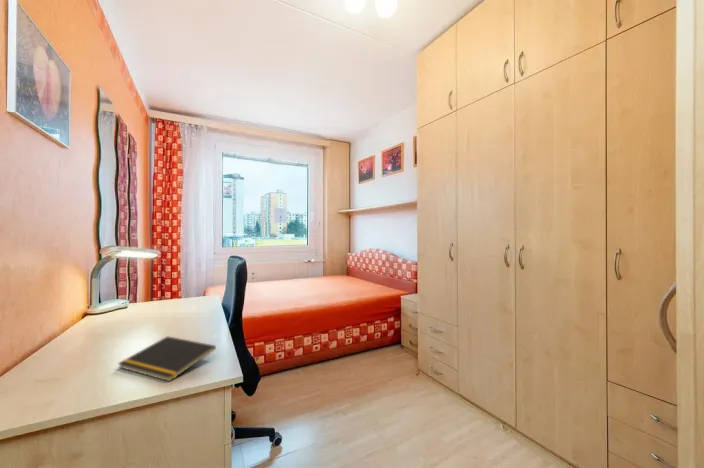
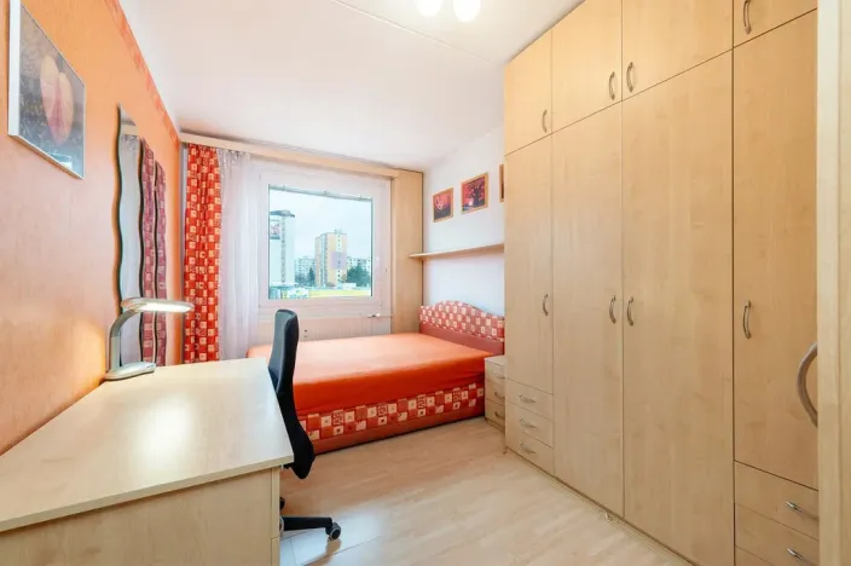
- notepad [117,335,217,382]
